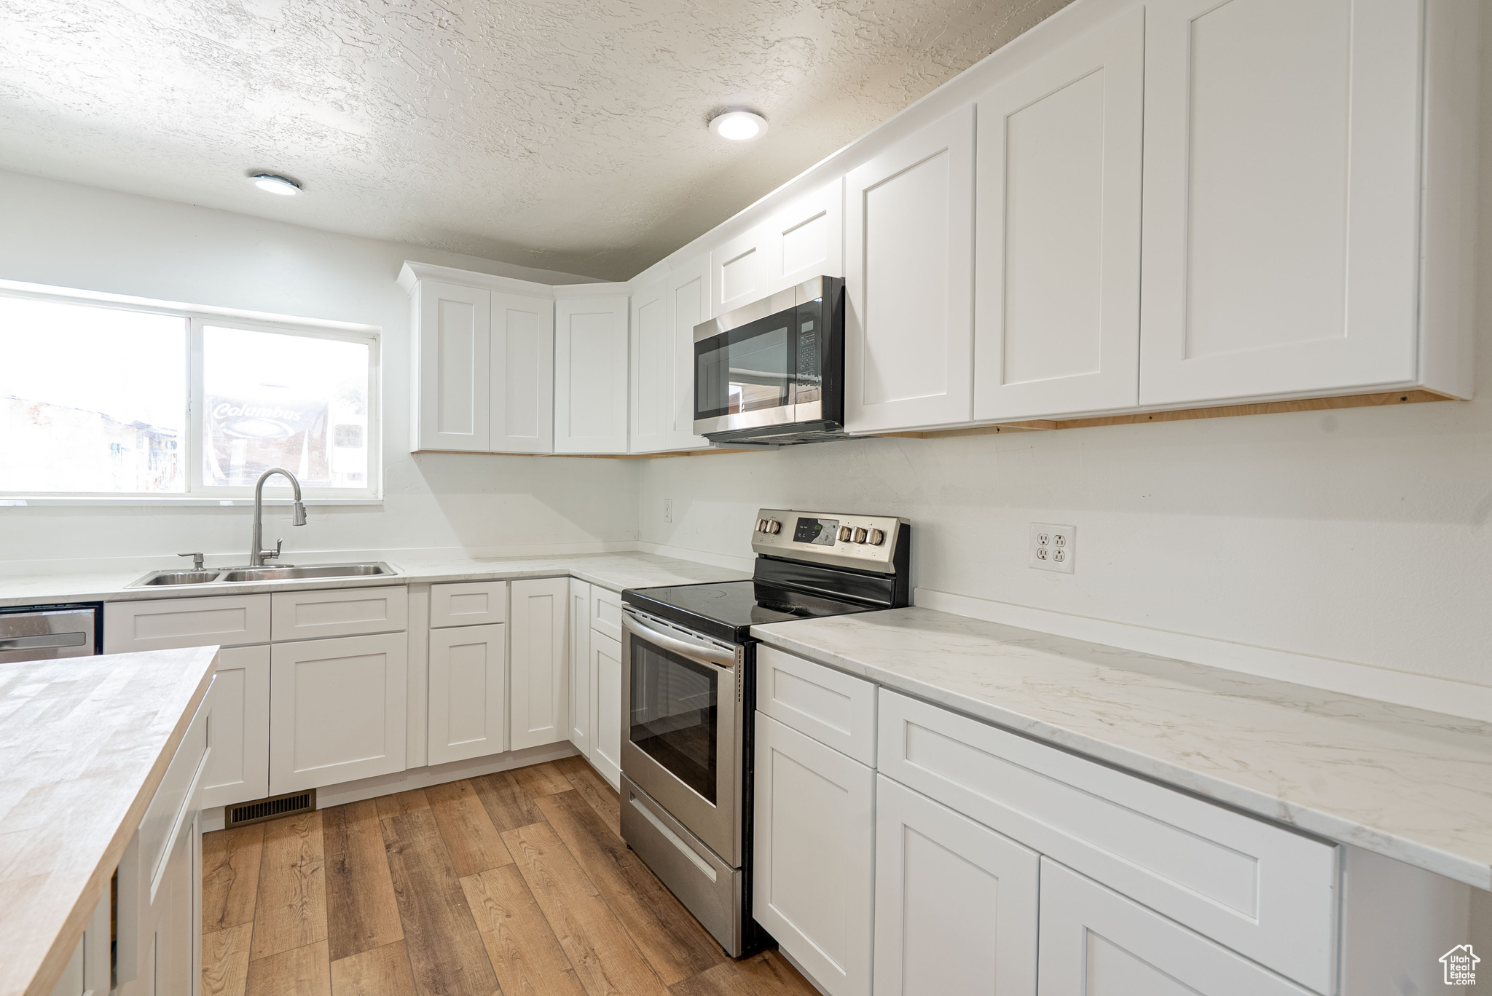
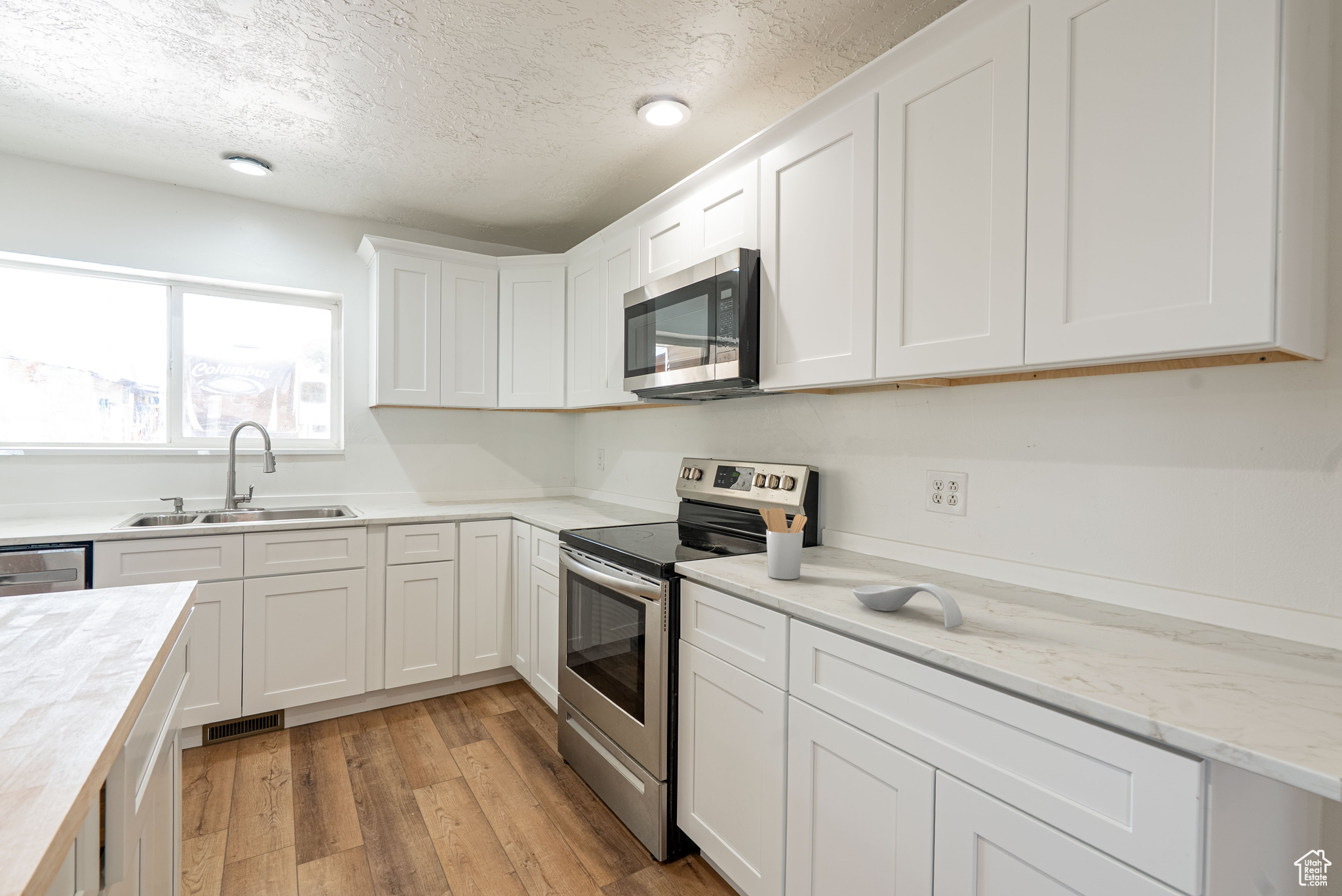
+ utensil holder [759,507,808,580]
+ spoon rest [852,583,963,629]
